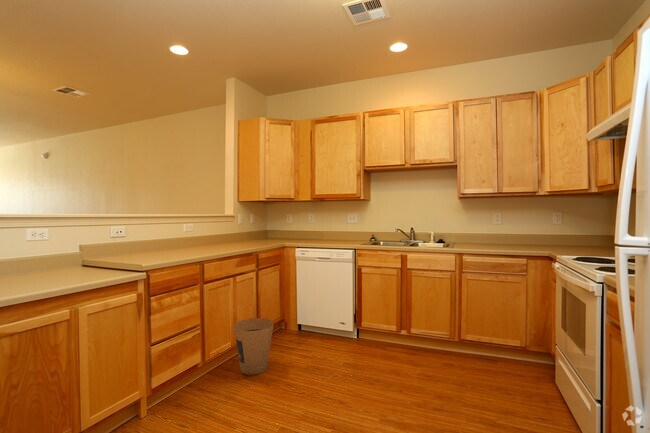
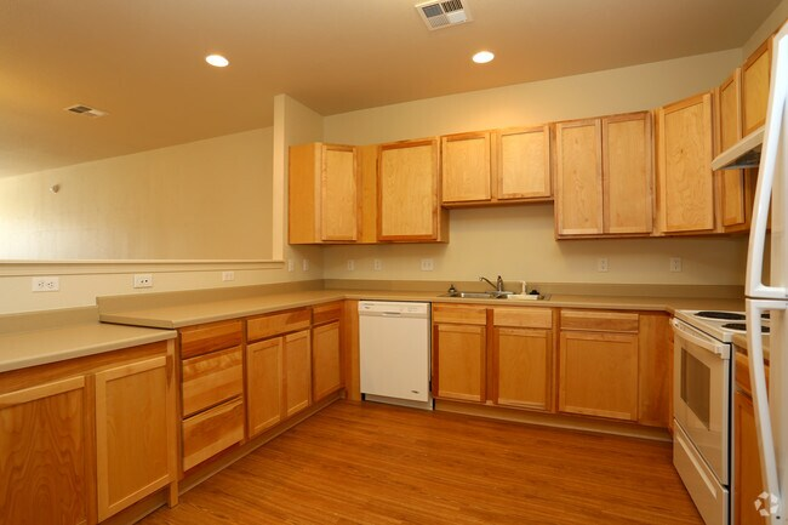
- trash can [233,317,274,376]
